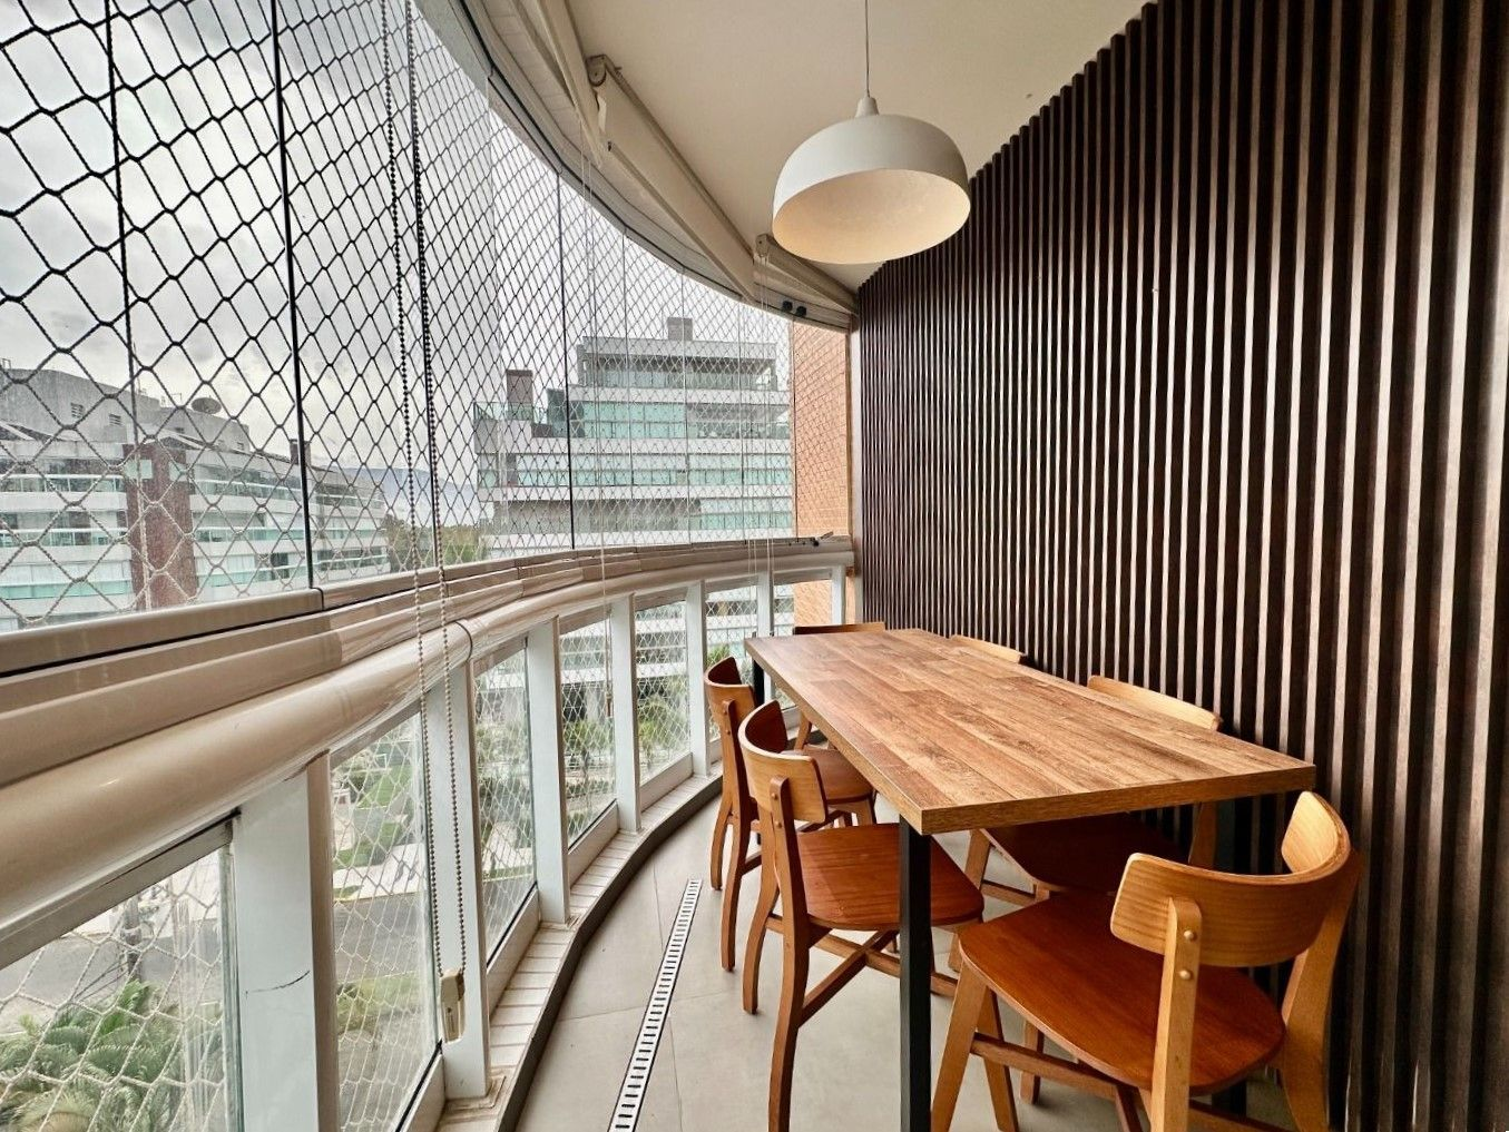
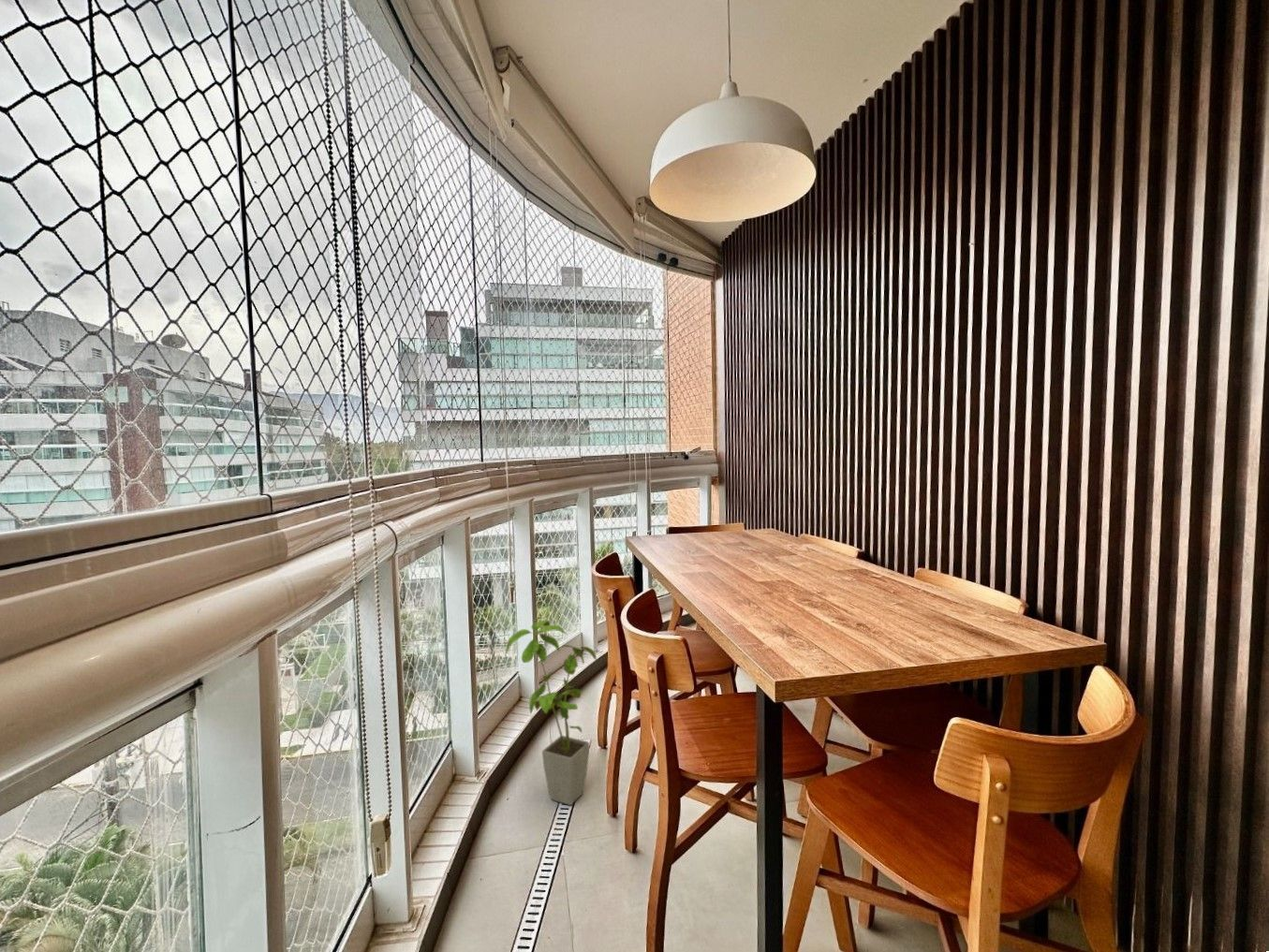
+ house plant [505,620,598,806]
